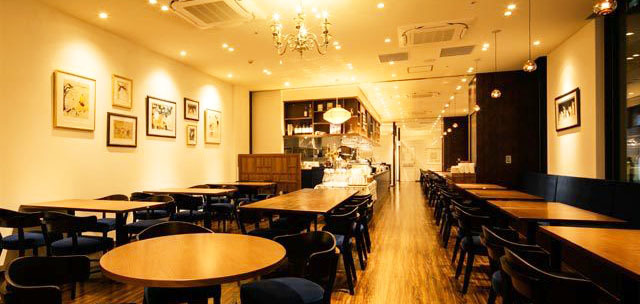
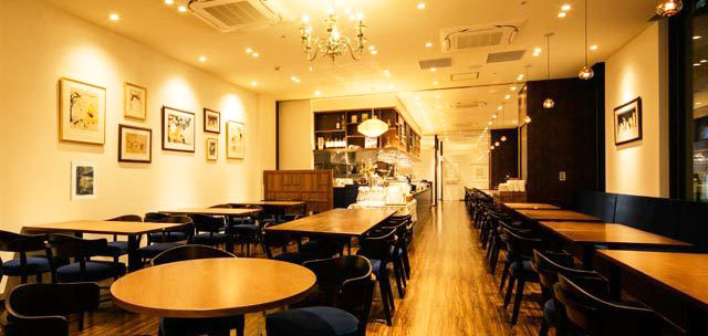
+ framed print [69,160,100,201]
